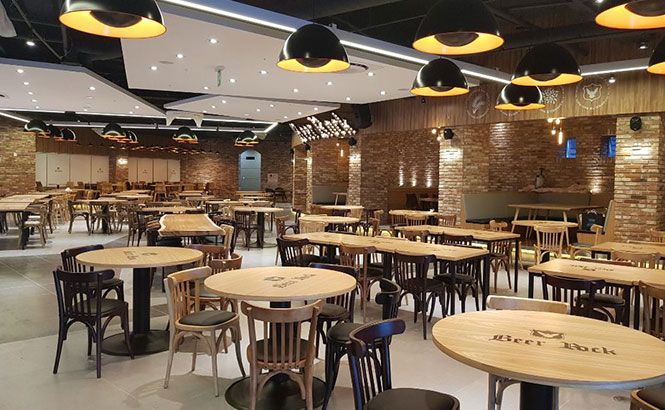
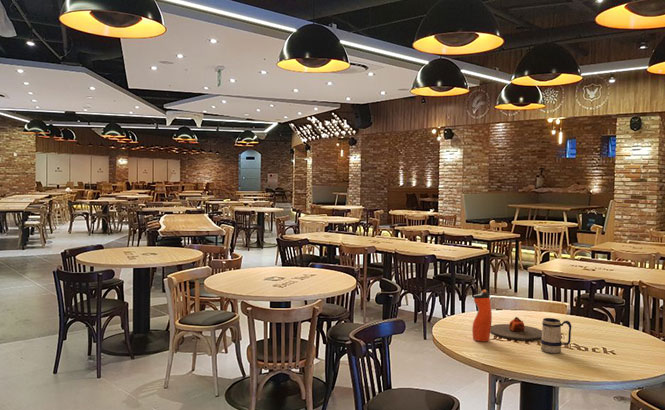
+ beer mug [540,317,573,355]
+ plate [490,316,542,341]
+ water bottle [471,289,493,343]
